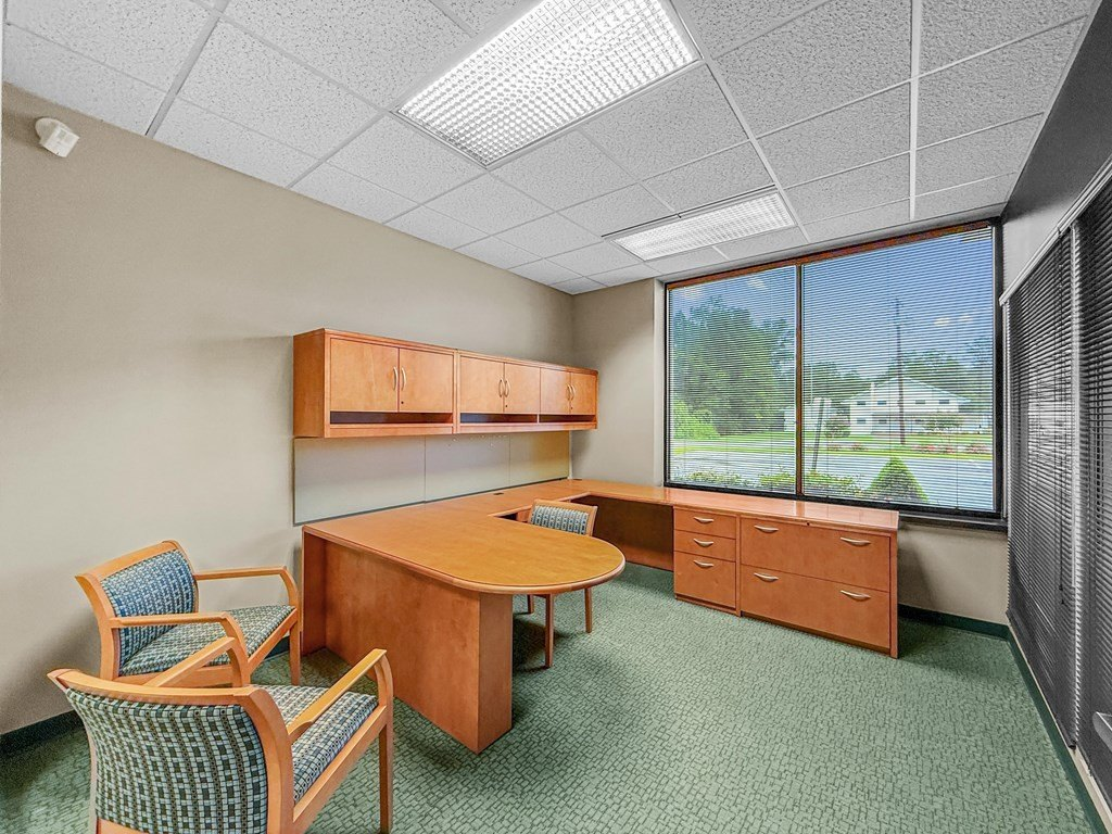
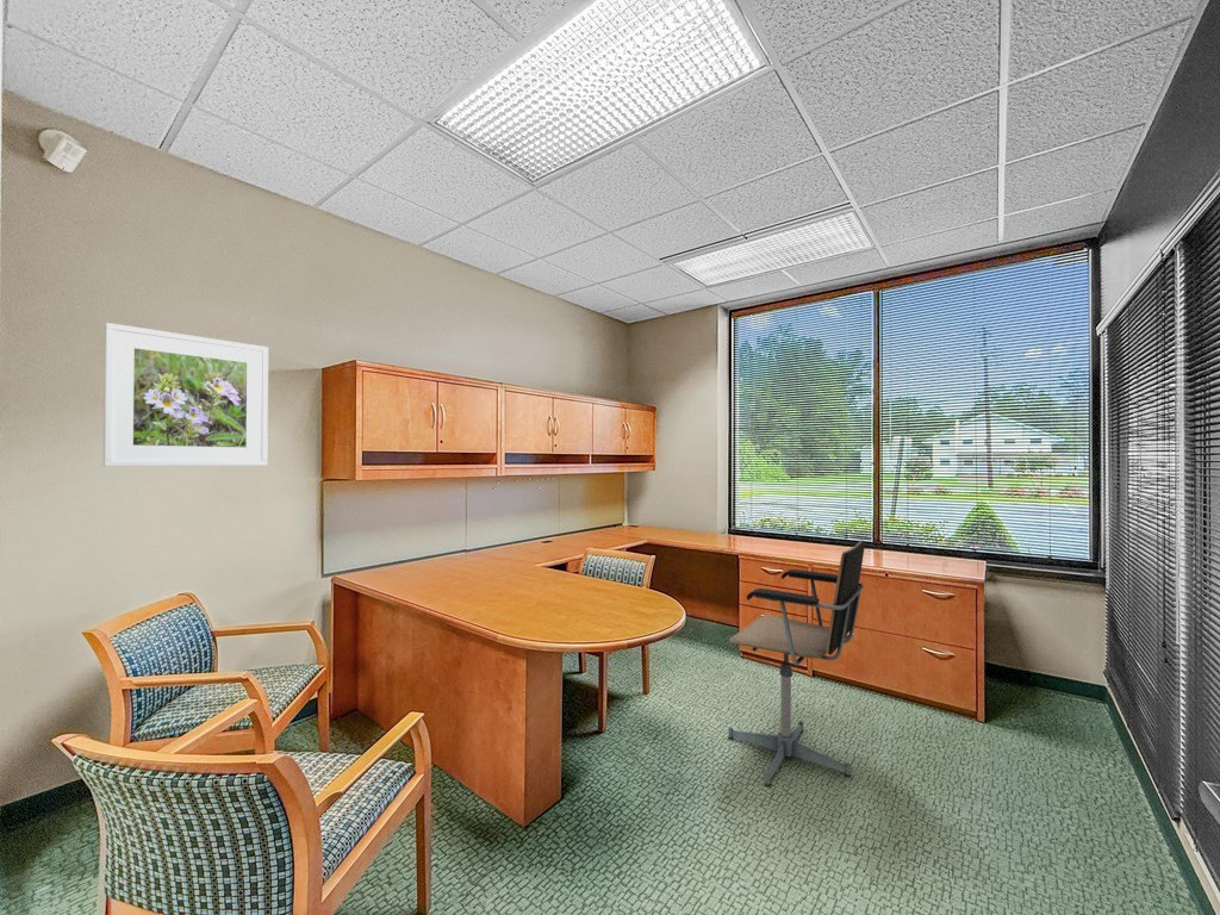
+ office chair [727,539,866,788]
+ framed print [102,322,269,467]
